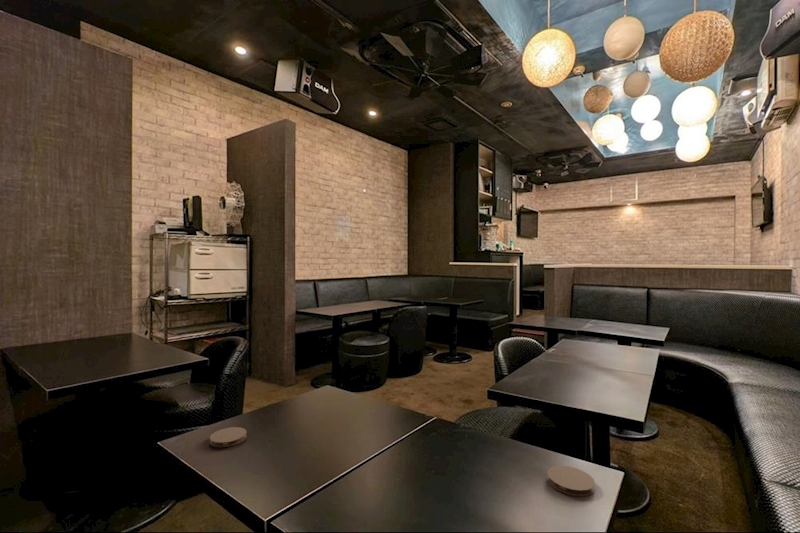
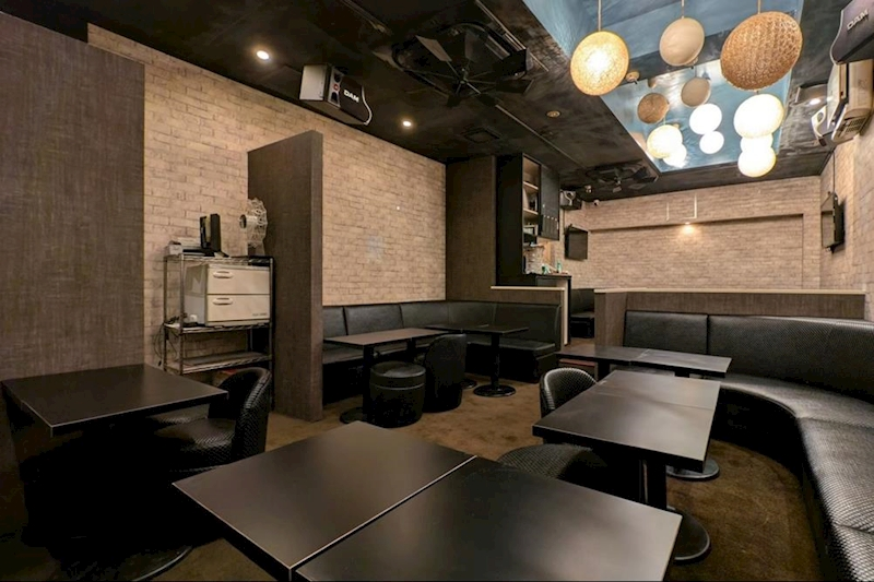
- coaster [546,465,596,498]
- coaster [209,426,248,448]
